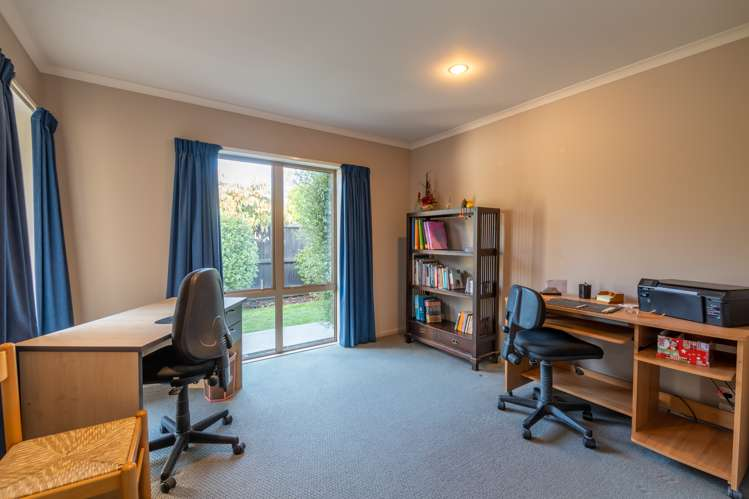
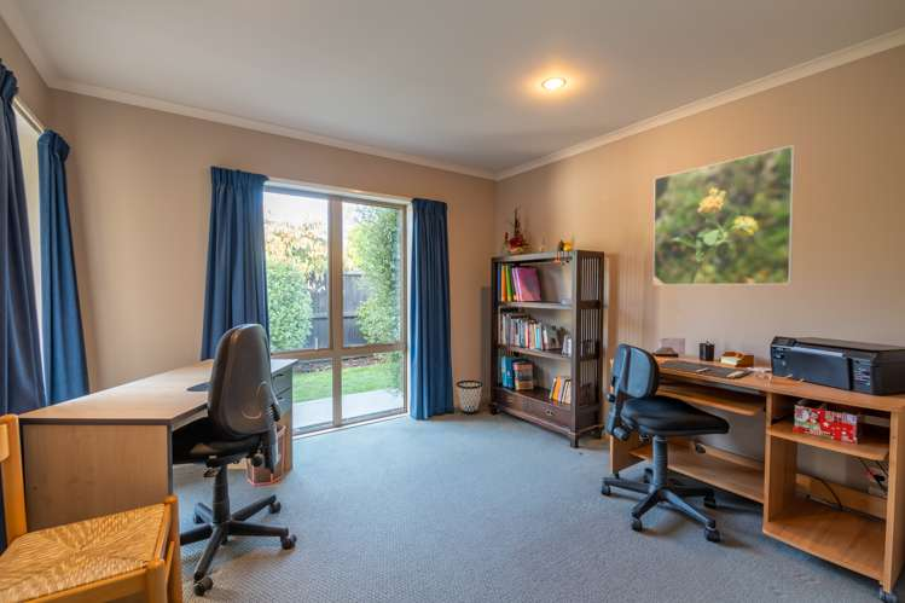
+ wastebasket [456,379,483,416]
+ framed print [652,144,796,286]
